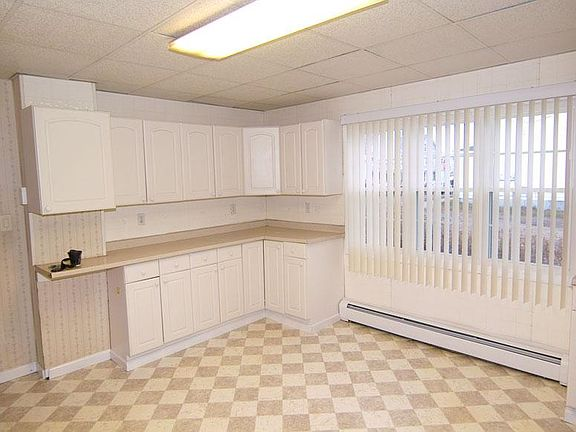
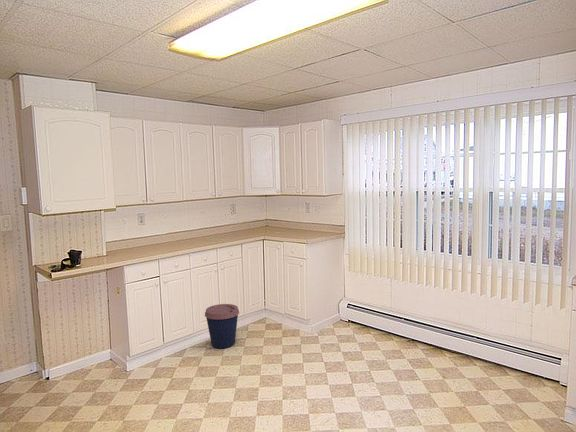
+ coffee cup [204,303,240,349]
